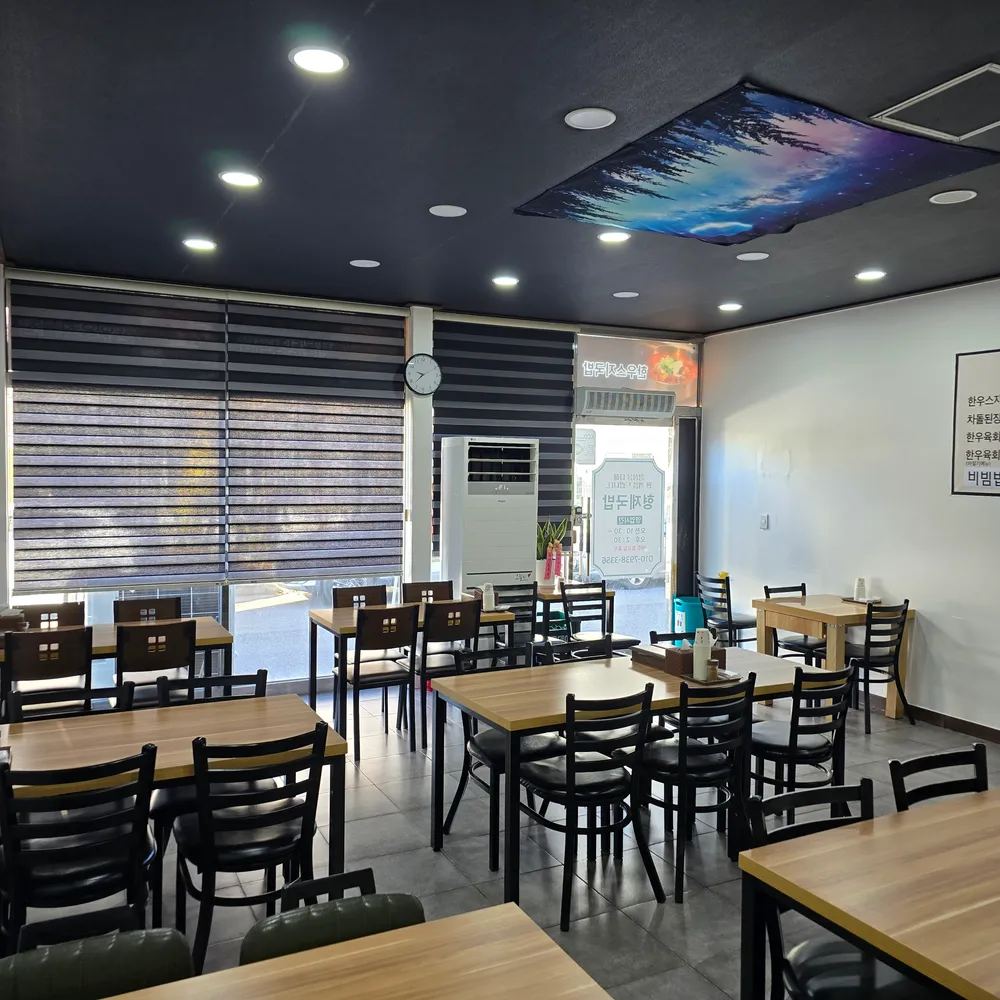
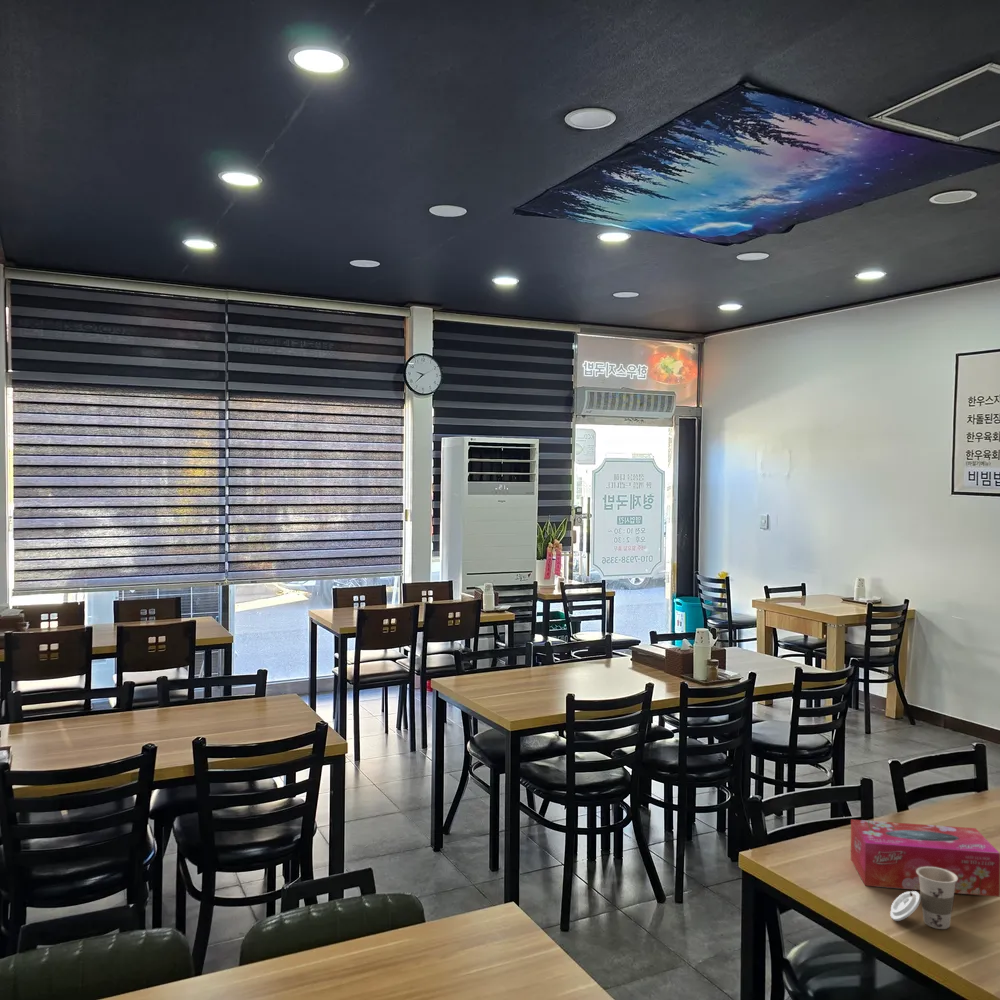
+ tissue box [850,819,1000,898]
+ cup [889,867,958,930]
